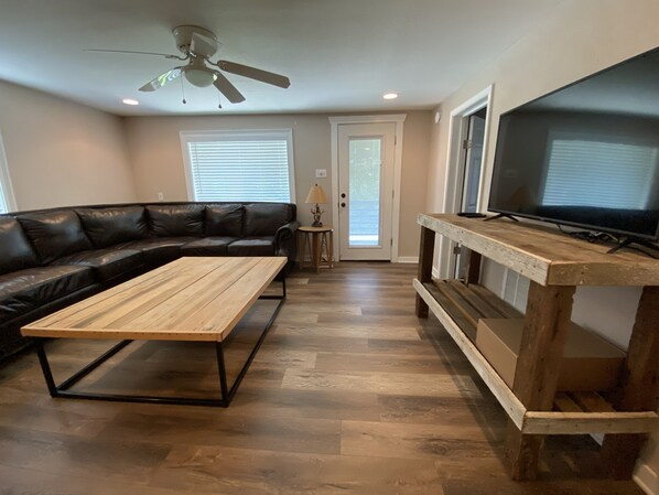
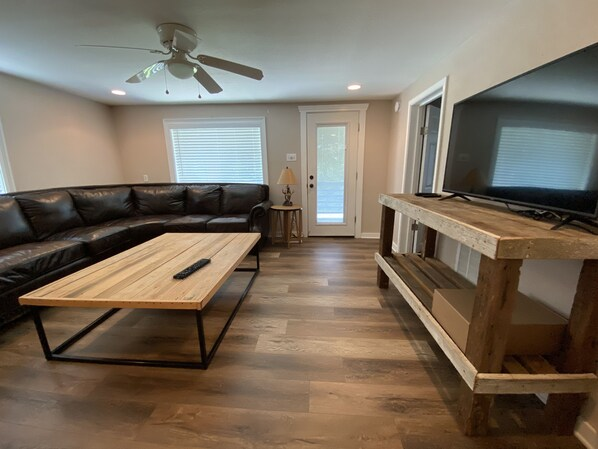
+ remote control [172,258,212,280]
